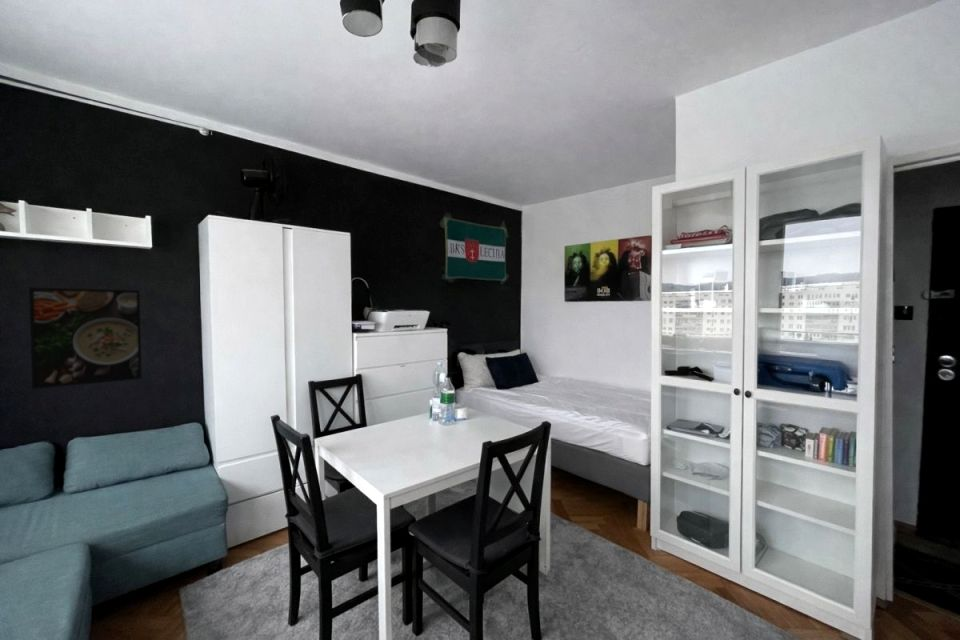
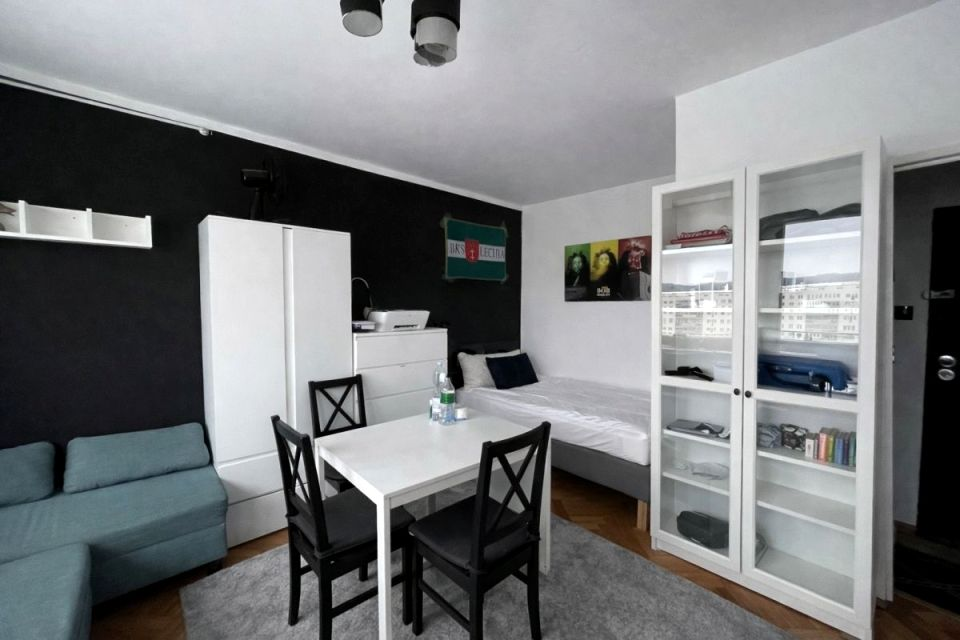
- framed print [28,286,143,390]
